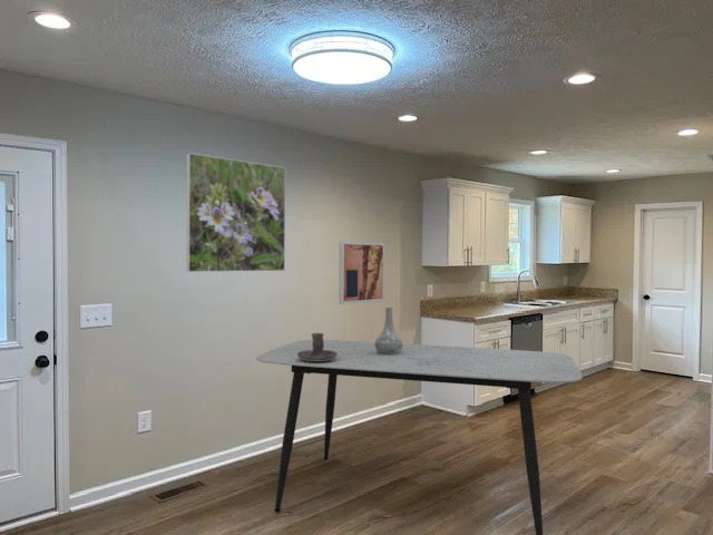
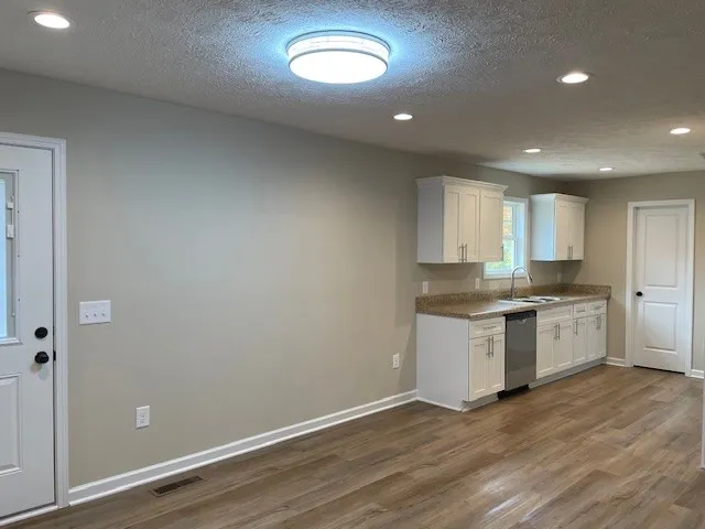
- wall art [338,241,387,305]
- candle holder [297,332,338,361]
- vase [374,307,404,354]
- dining table [255,339,584,535]
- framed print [185,152,286,273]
